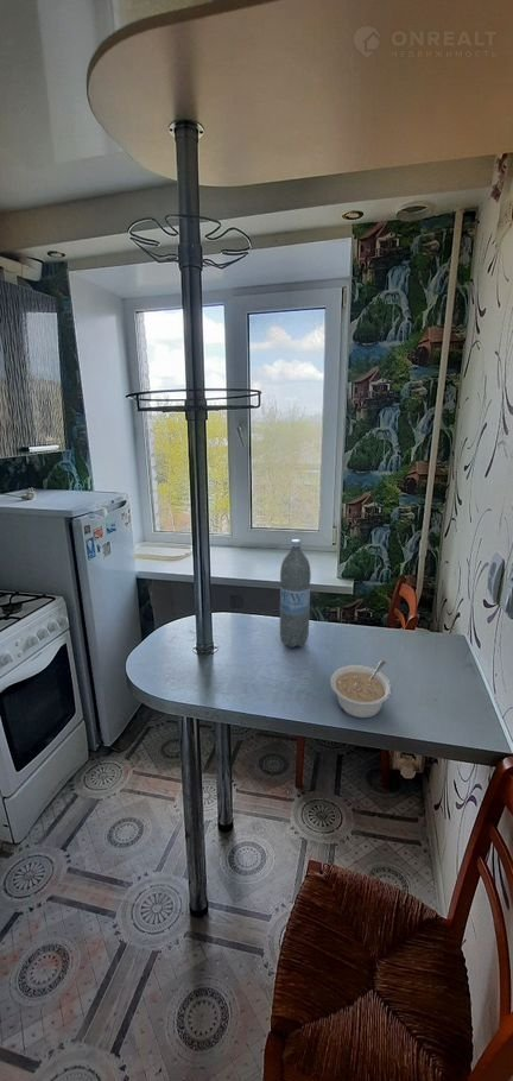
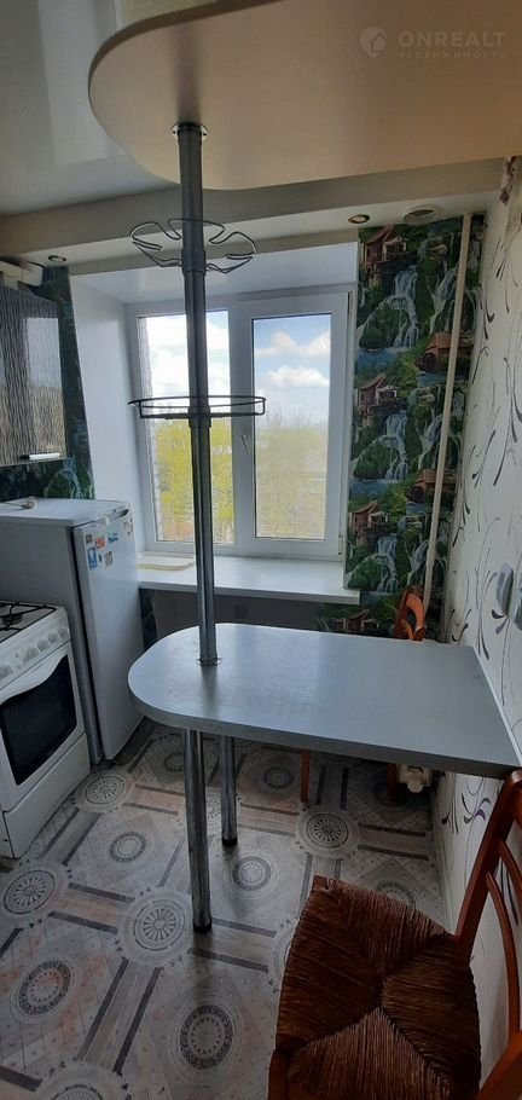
- water bottle [279,538,312,649]
- legume [329,659,393,719]
